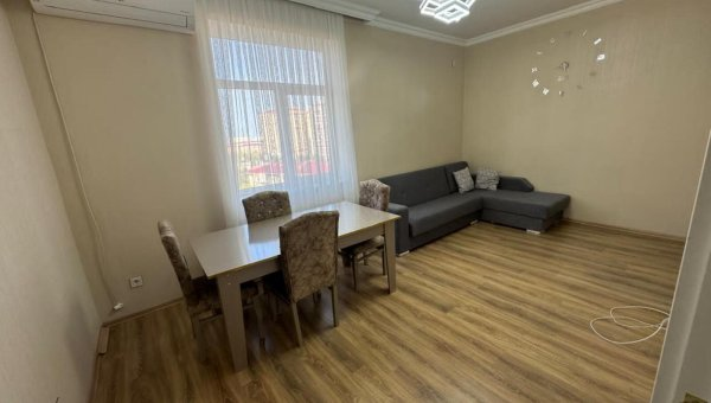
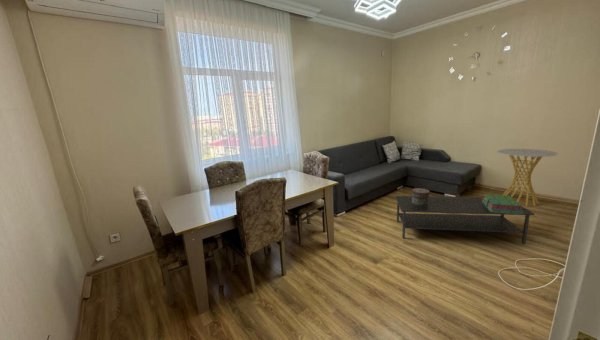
+ decorative box [411,187,431,205]
+ stack of books [482,193,523,214]
+ coffee table [394,195,536,245]
+ side table [496,148,559,207]
